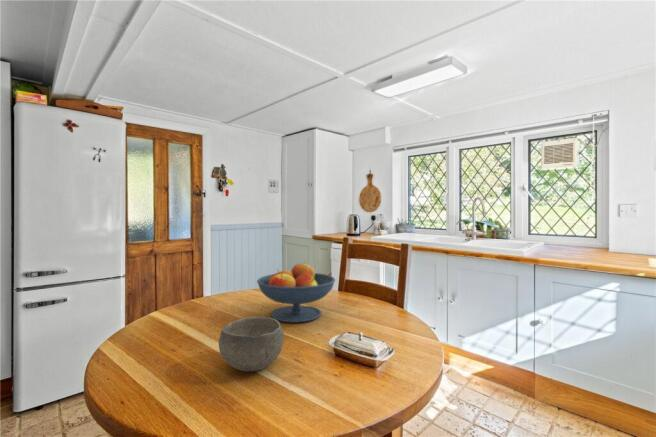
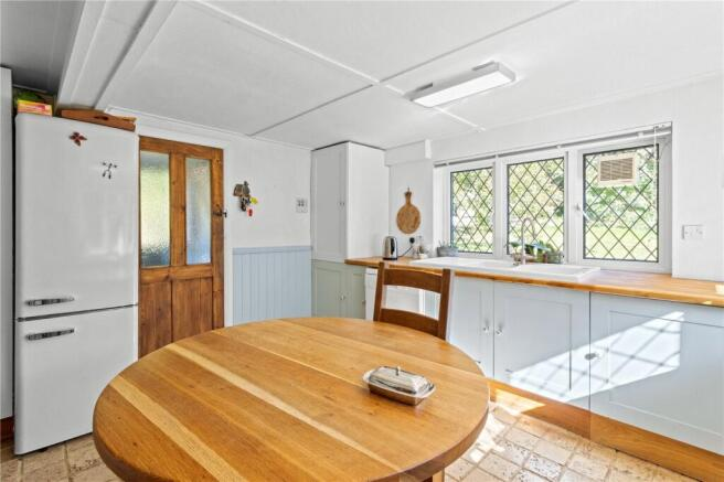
- bowl [218,316,285,373]
- fruit bowl [256,261,336,323]
